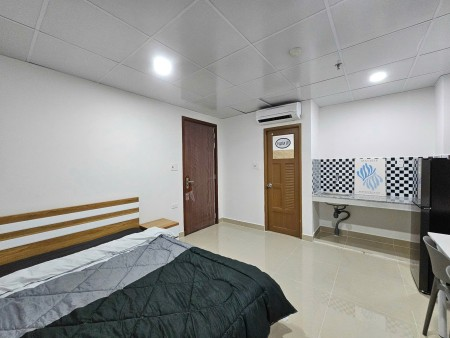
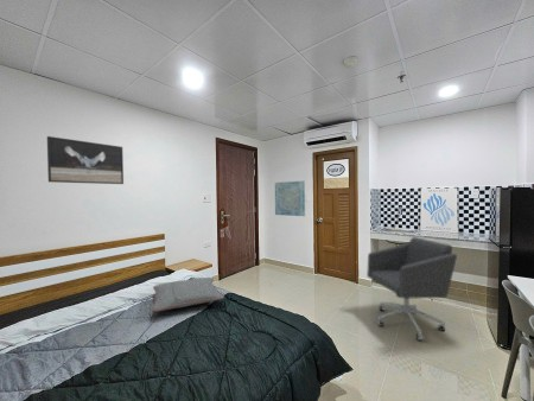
+ pillow [150,276,225,313]
+ wall art [274,180,306,217]
+ office chair [365,236,458,342]
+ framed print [46,135,125,185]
